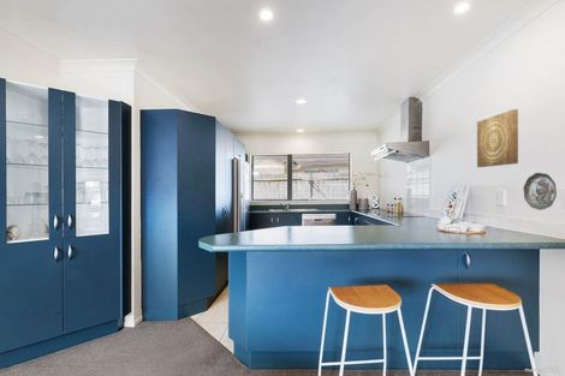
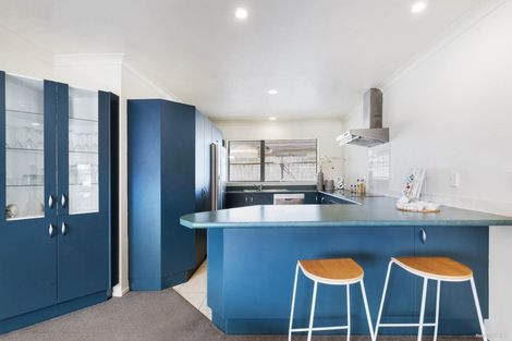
- wall art [476,108,519,168]
- decorative plate [523,172,558,211]
